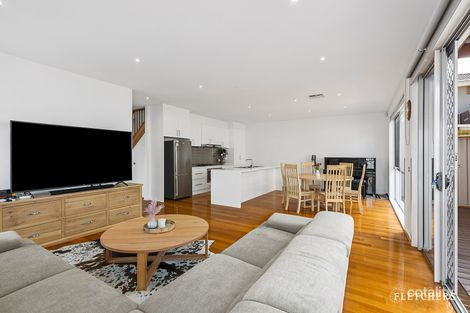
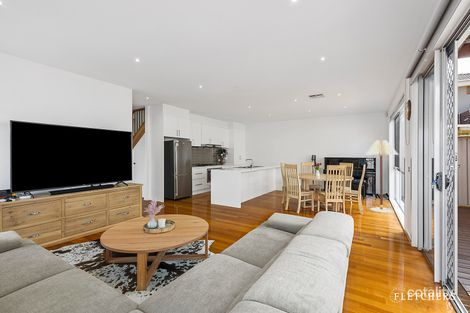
+ floor lamp [364,139,400,214]
